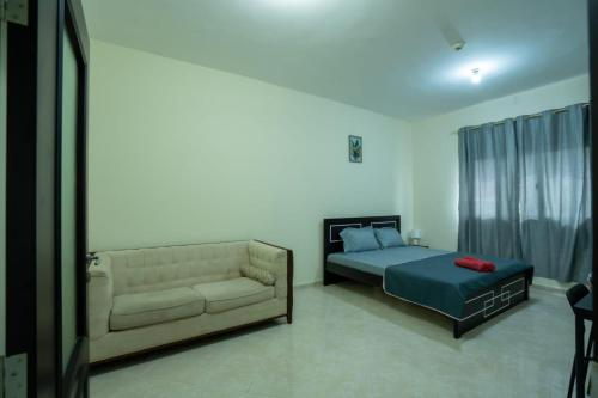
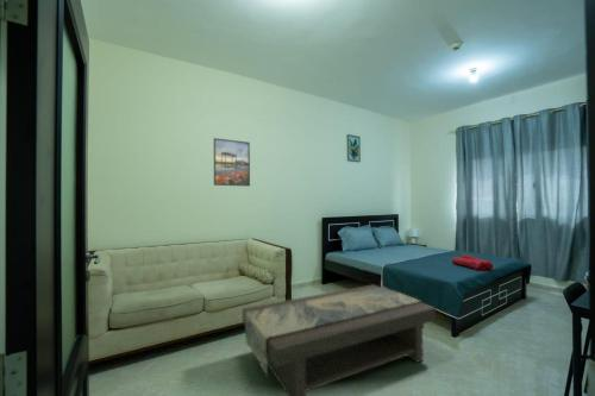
+ coffee table [242,283,437,396]
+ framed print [213,137,251,188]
